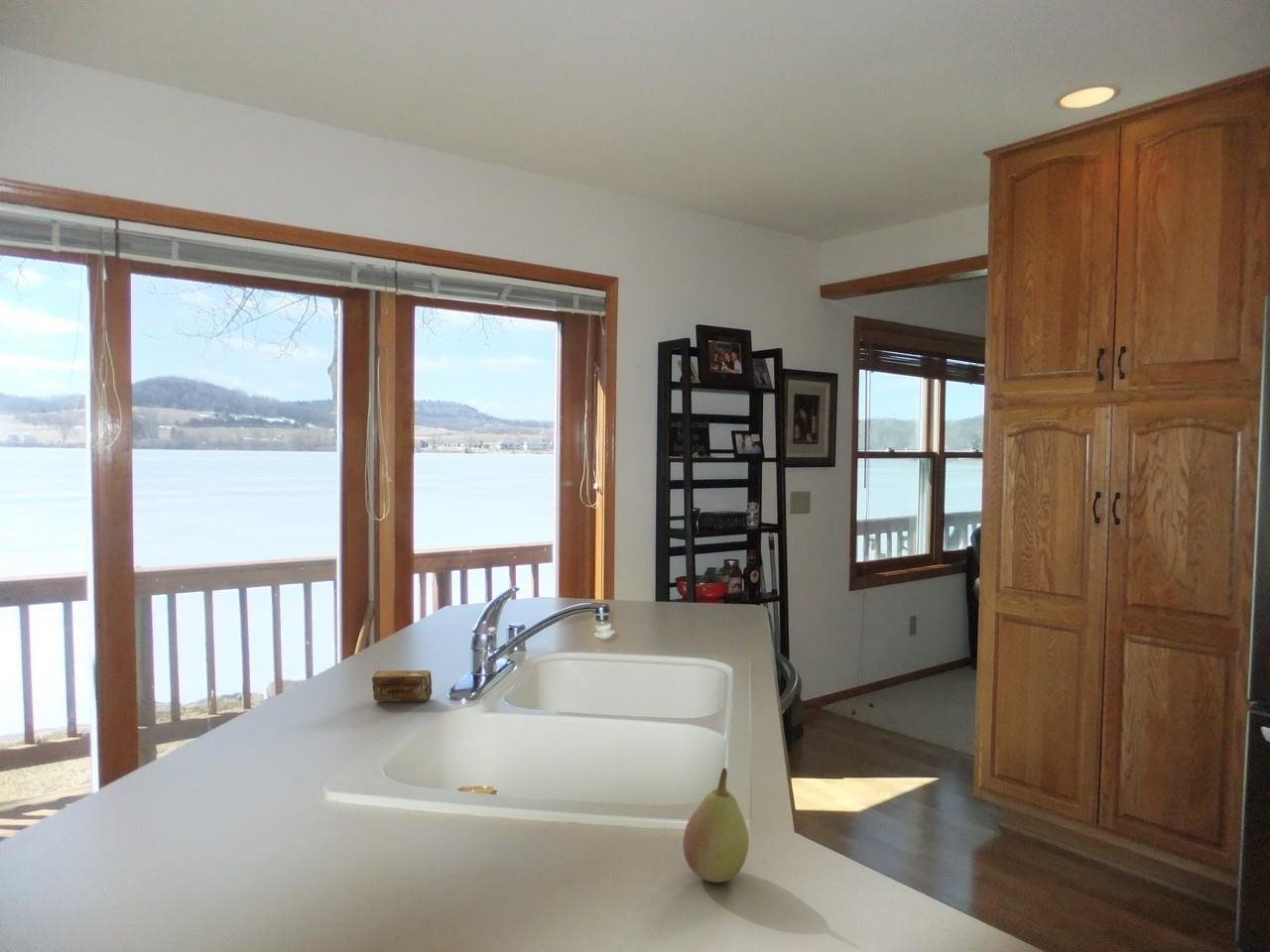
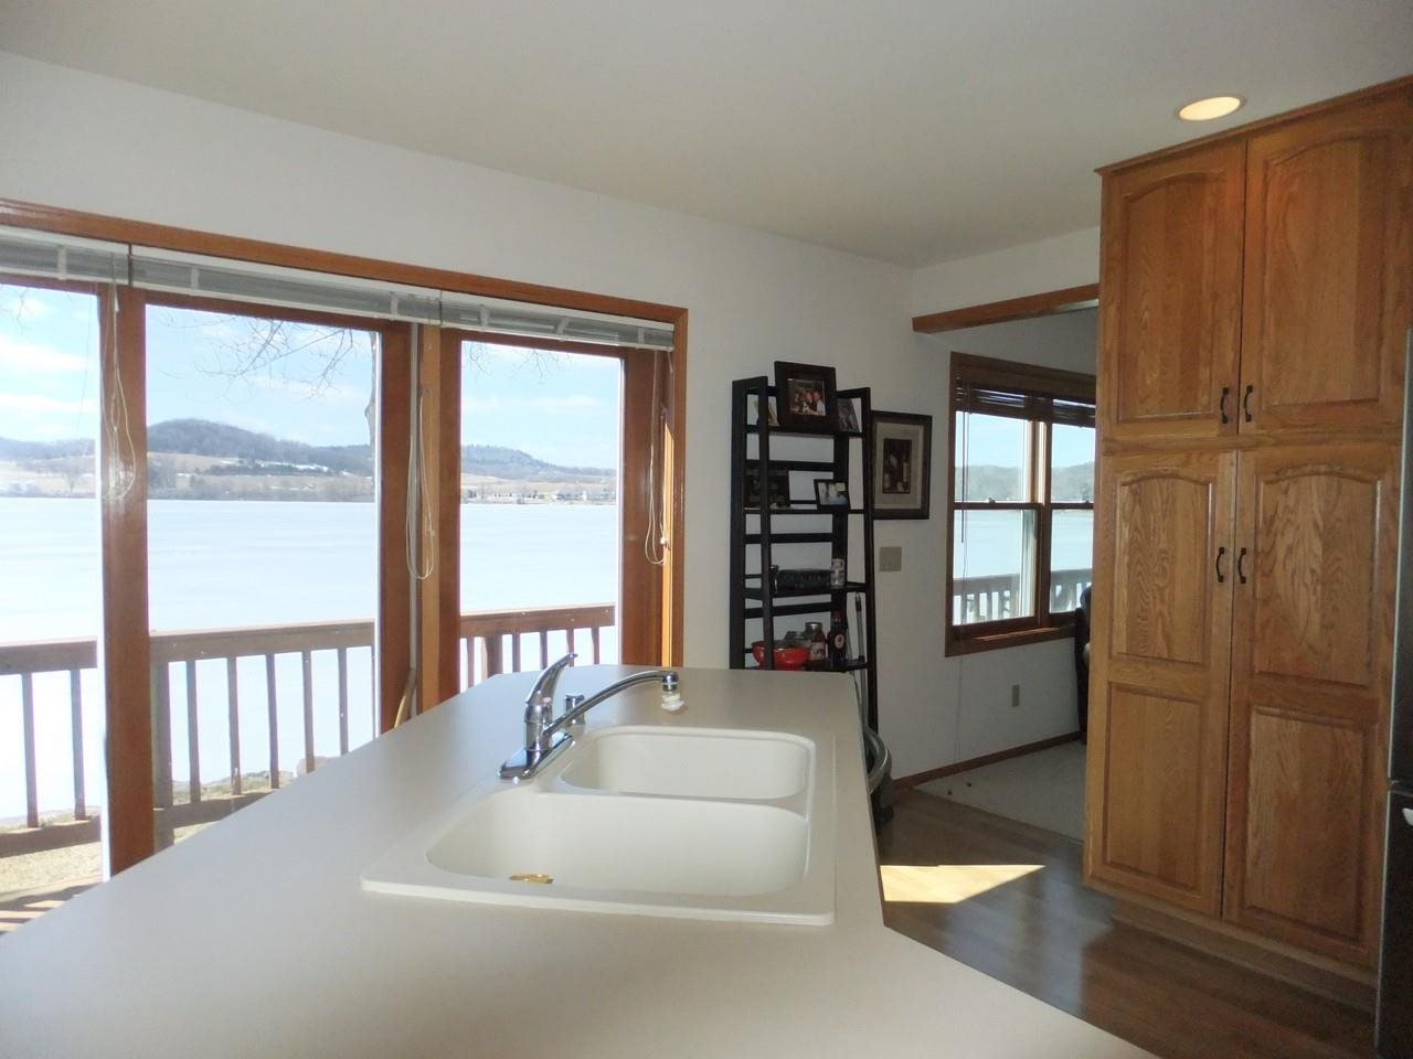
- soap bar [371,669,433,703]
- fruit [682,767,750,884]
